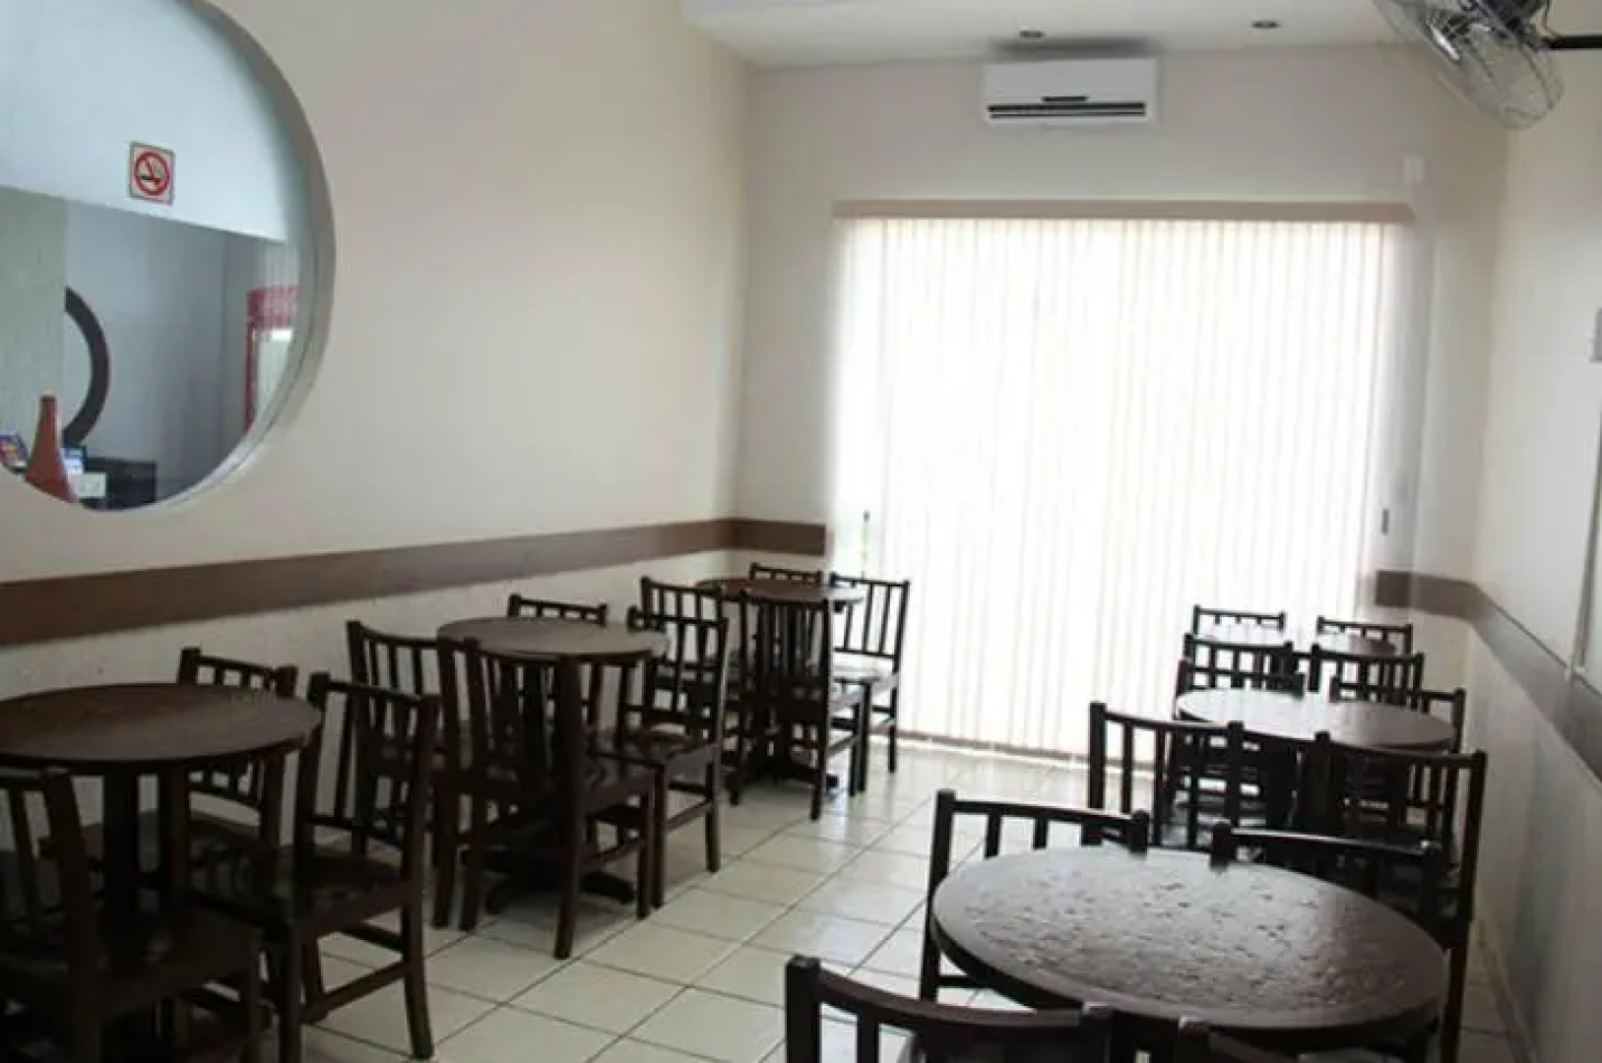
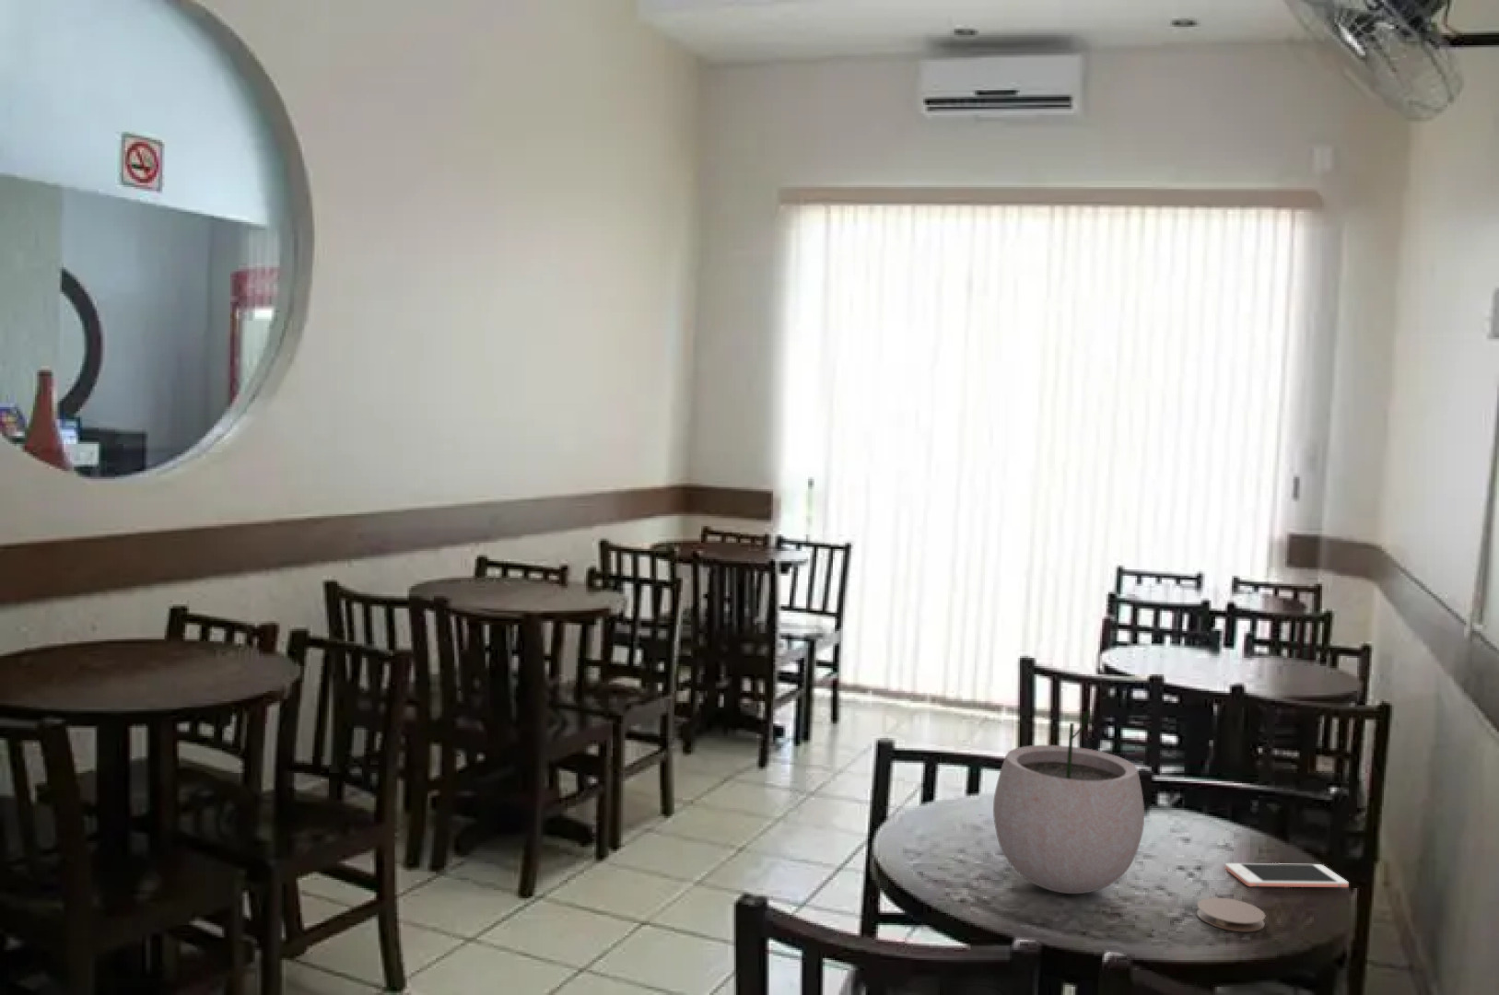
+ cell phone [1225,863,1350,888]
+ plant pot [993,705,1145,895]
+ coaster [1196,896,1266,933]
